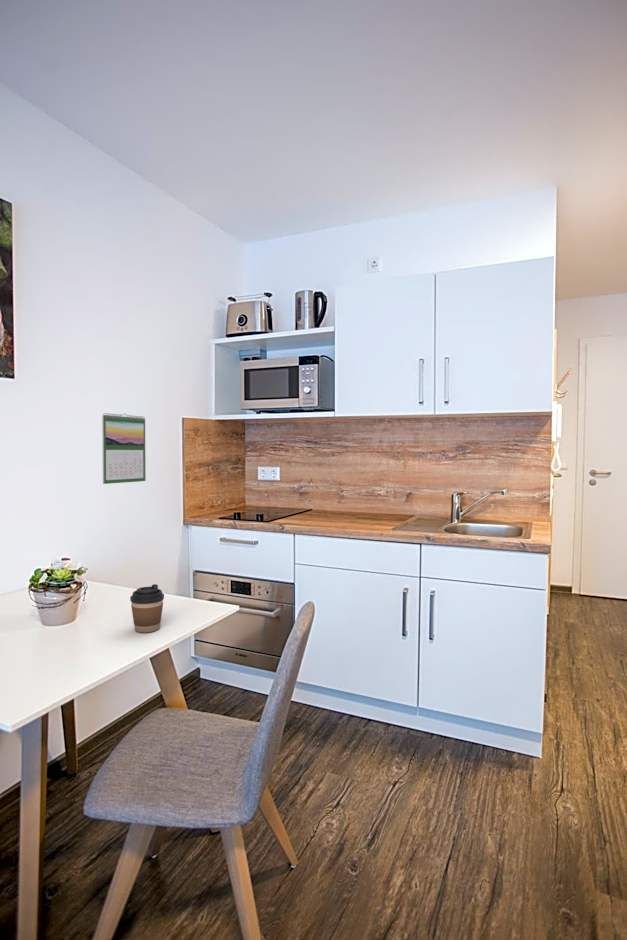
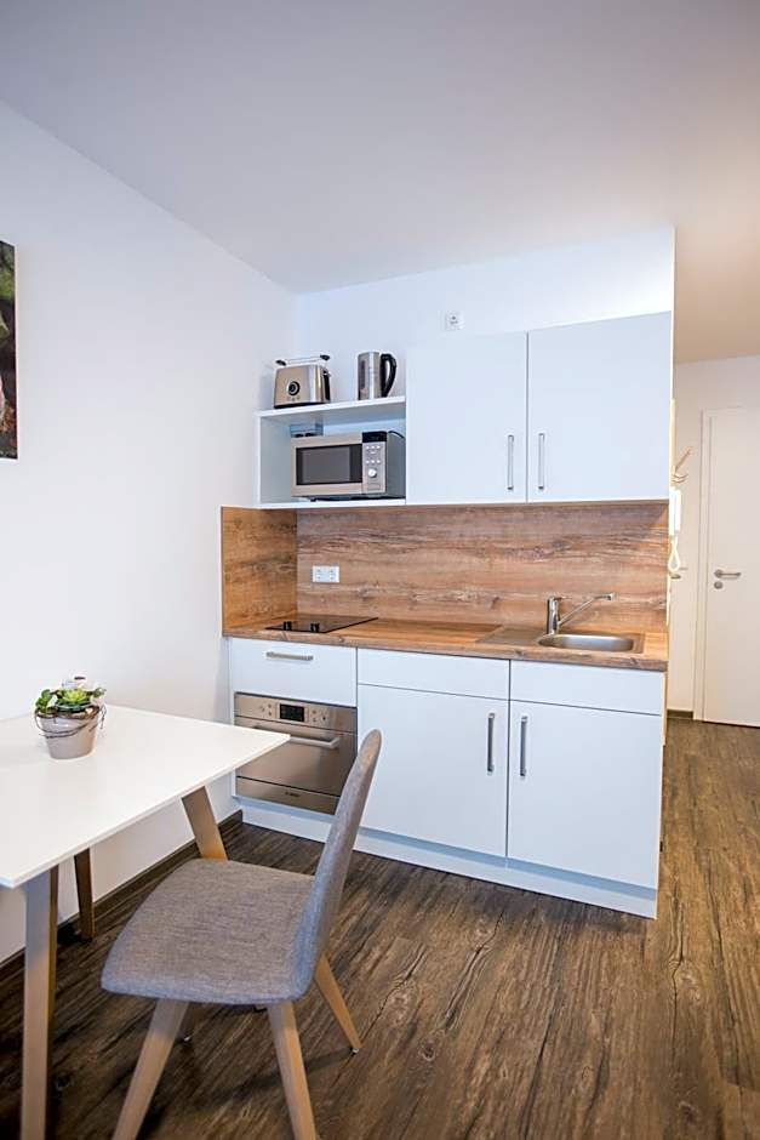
- calendar [101,412,147,485]
- coffee cup [129,583,165,634]
